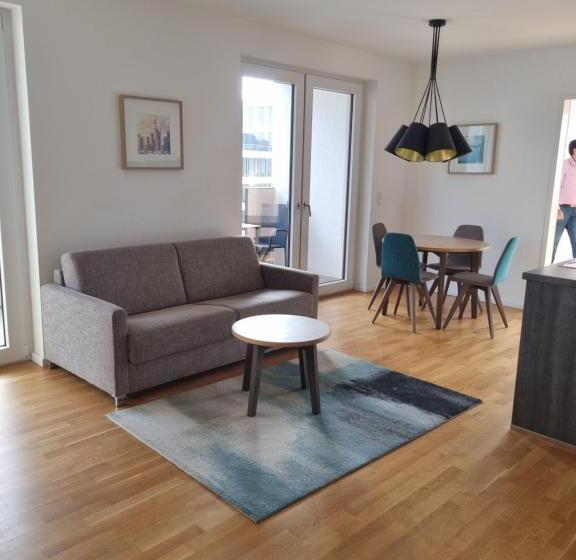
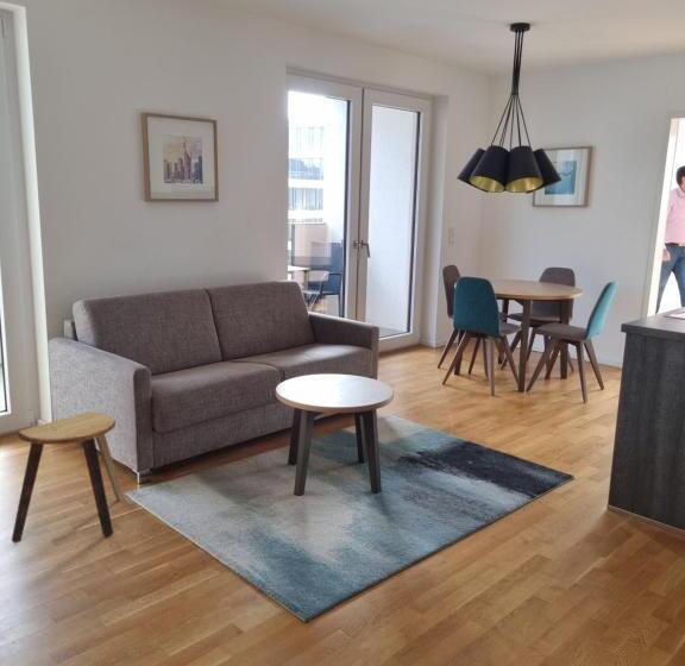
+ stool [11,410,125,545]
